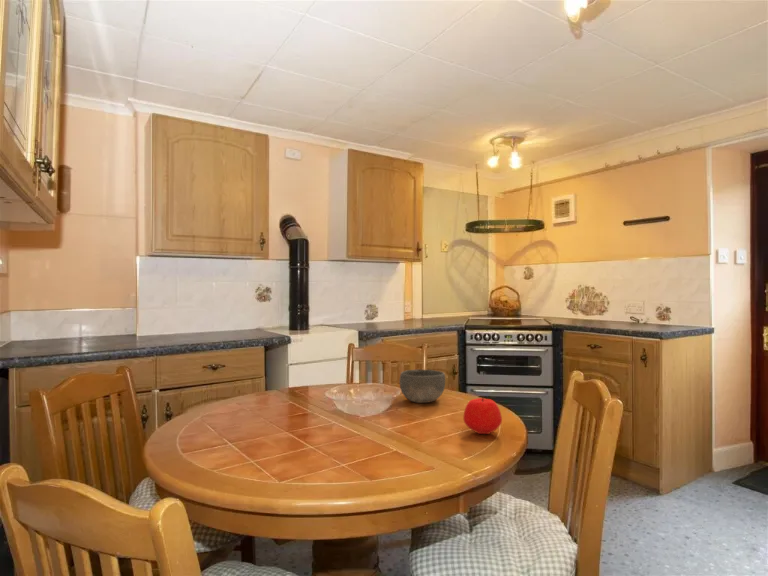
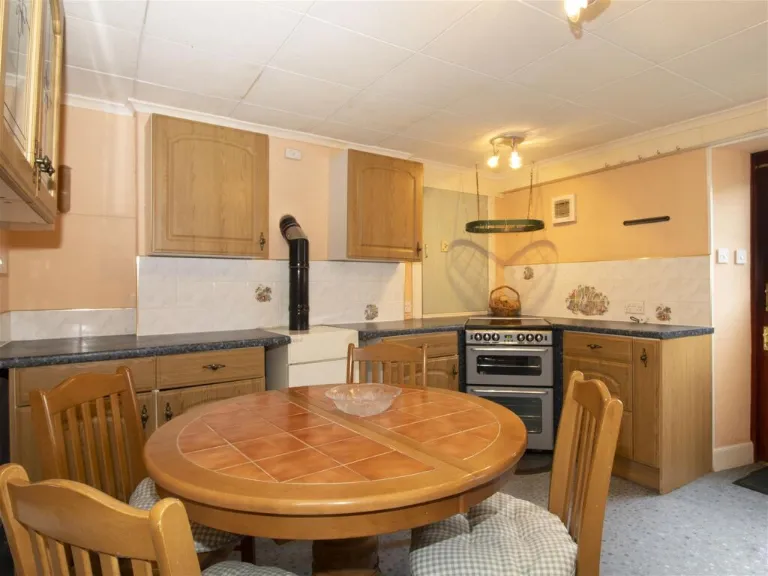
- bowl [398,369,446,404]
- apple [462,395,503,435]
